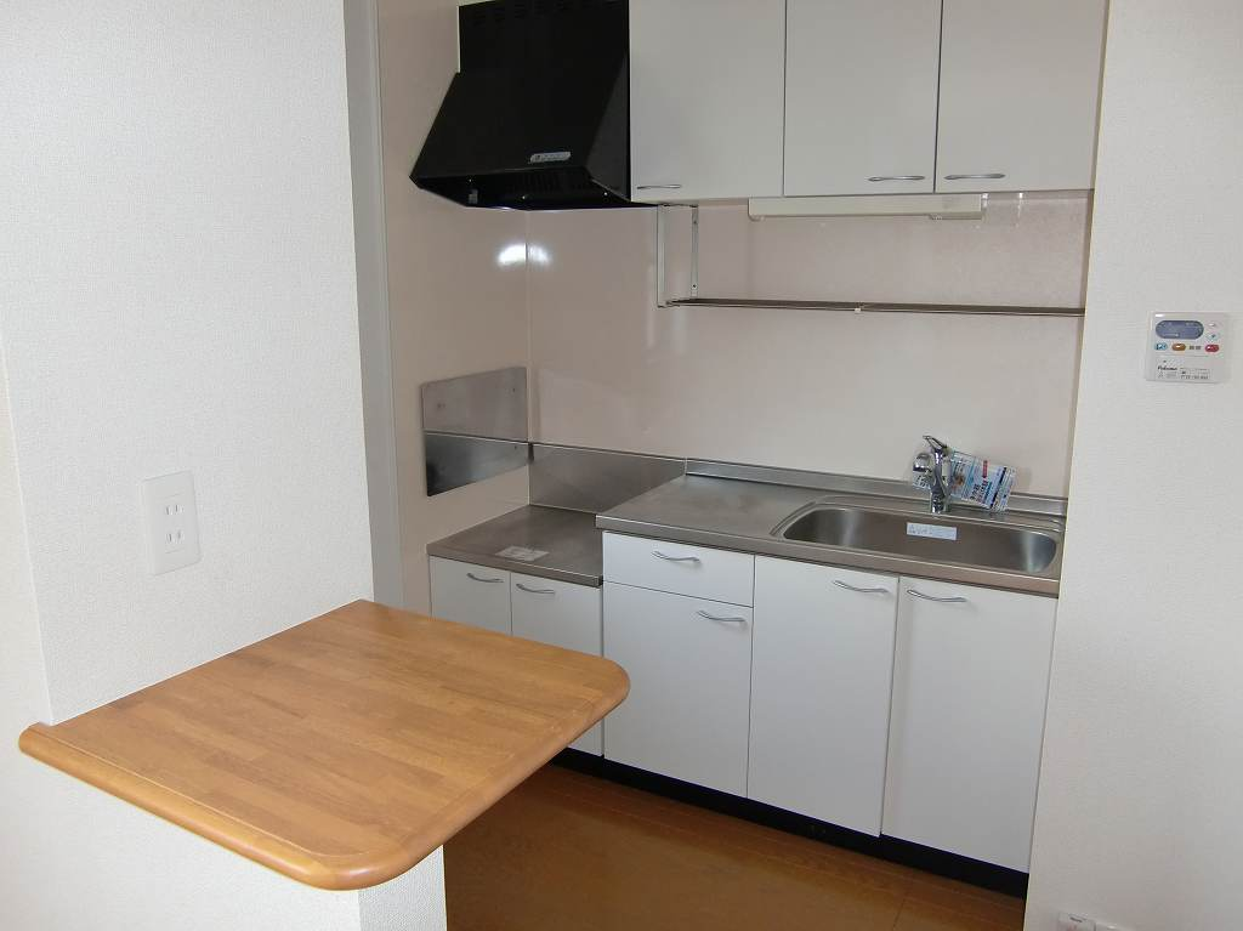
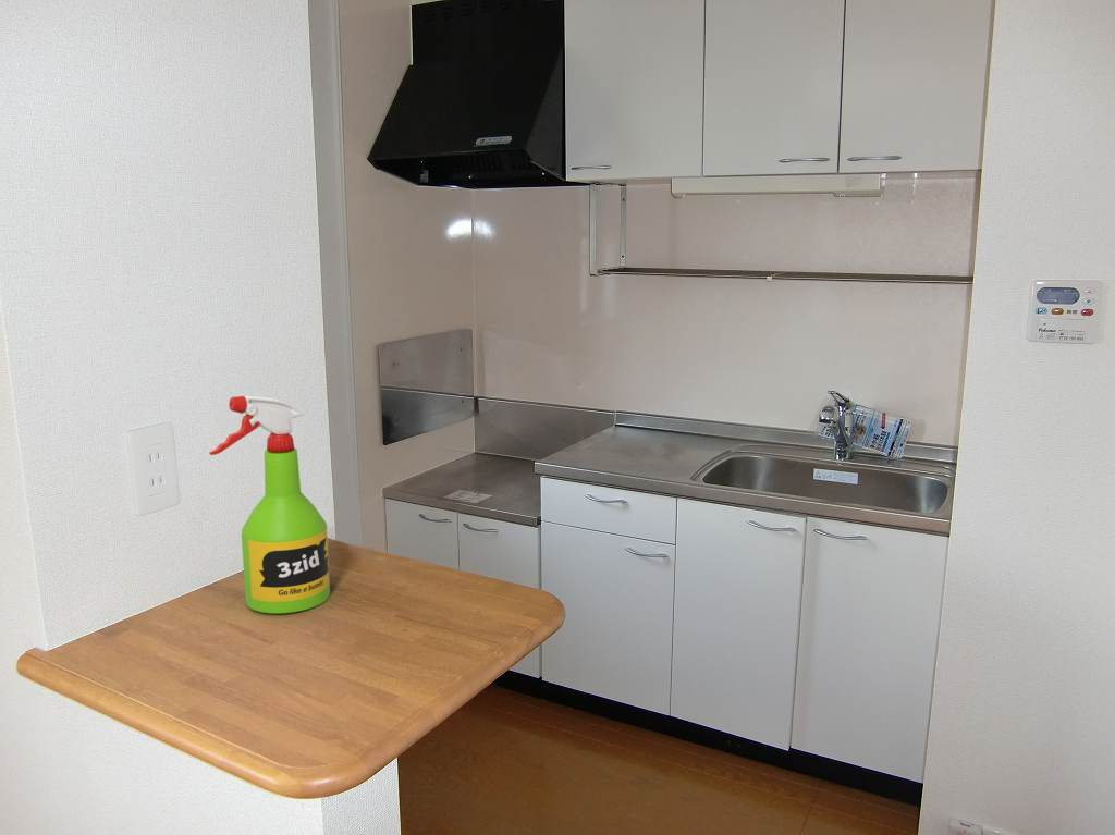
+ spray bottle [208,395,331,615]
